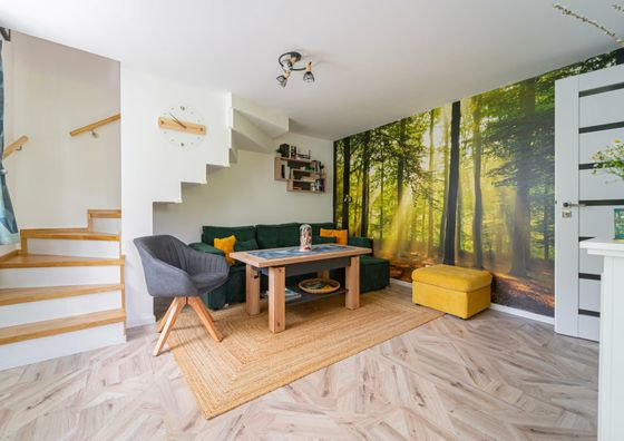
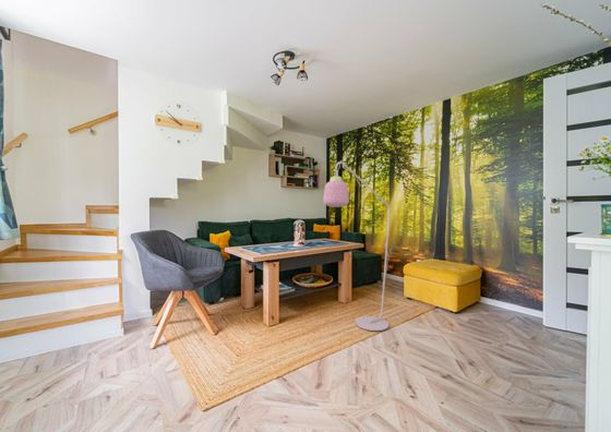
+ floor lamp [322,159,411,332]
